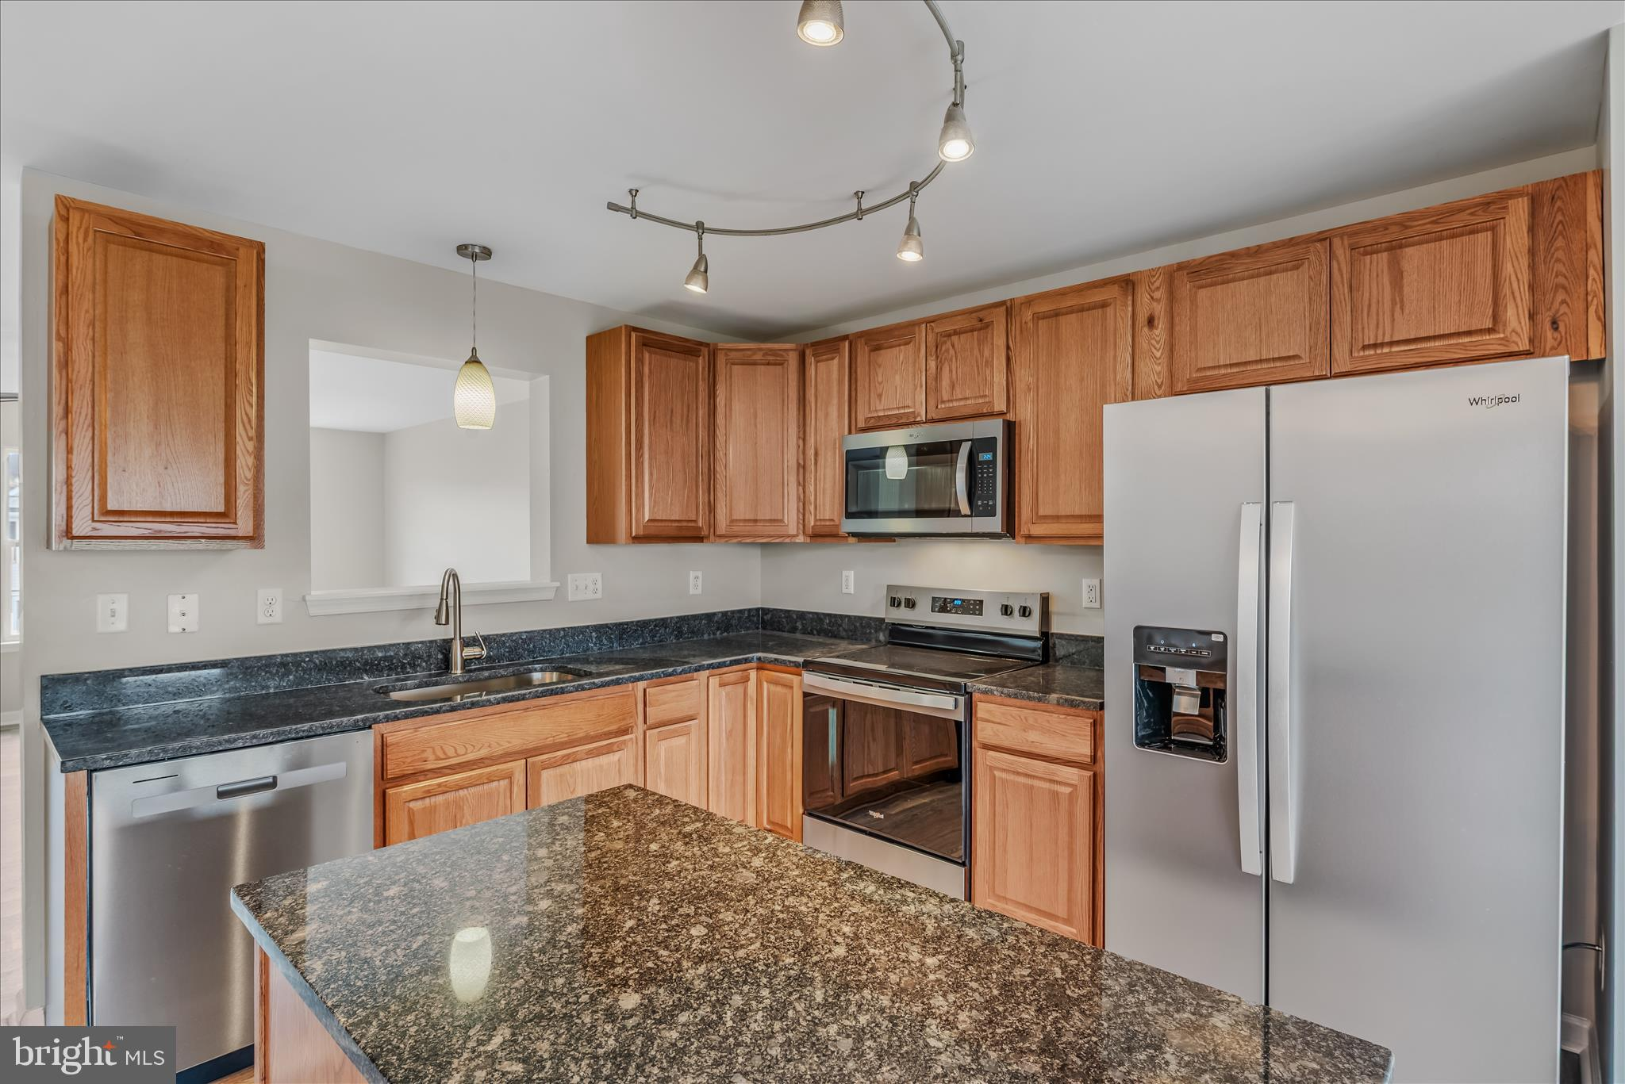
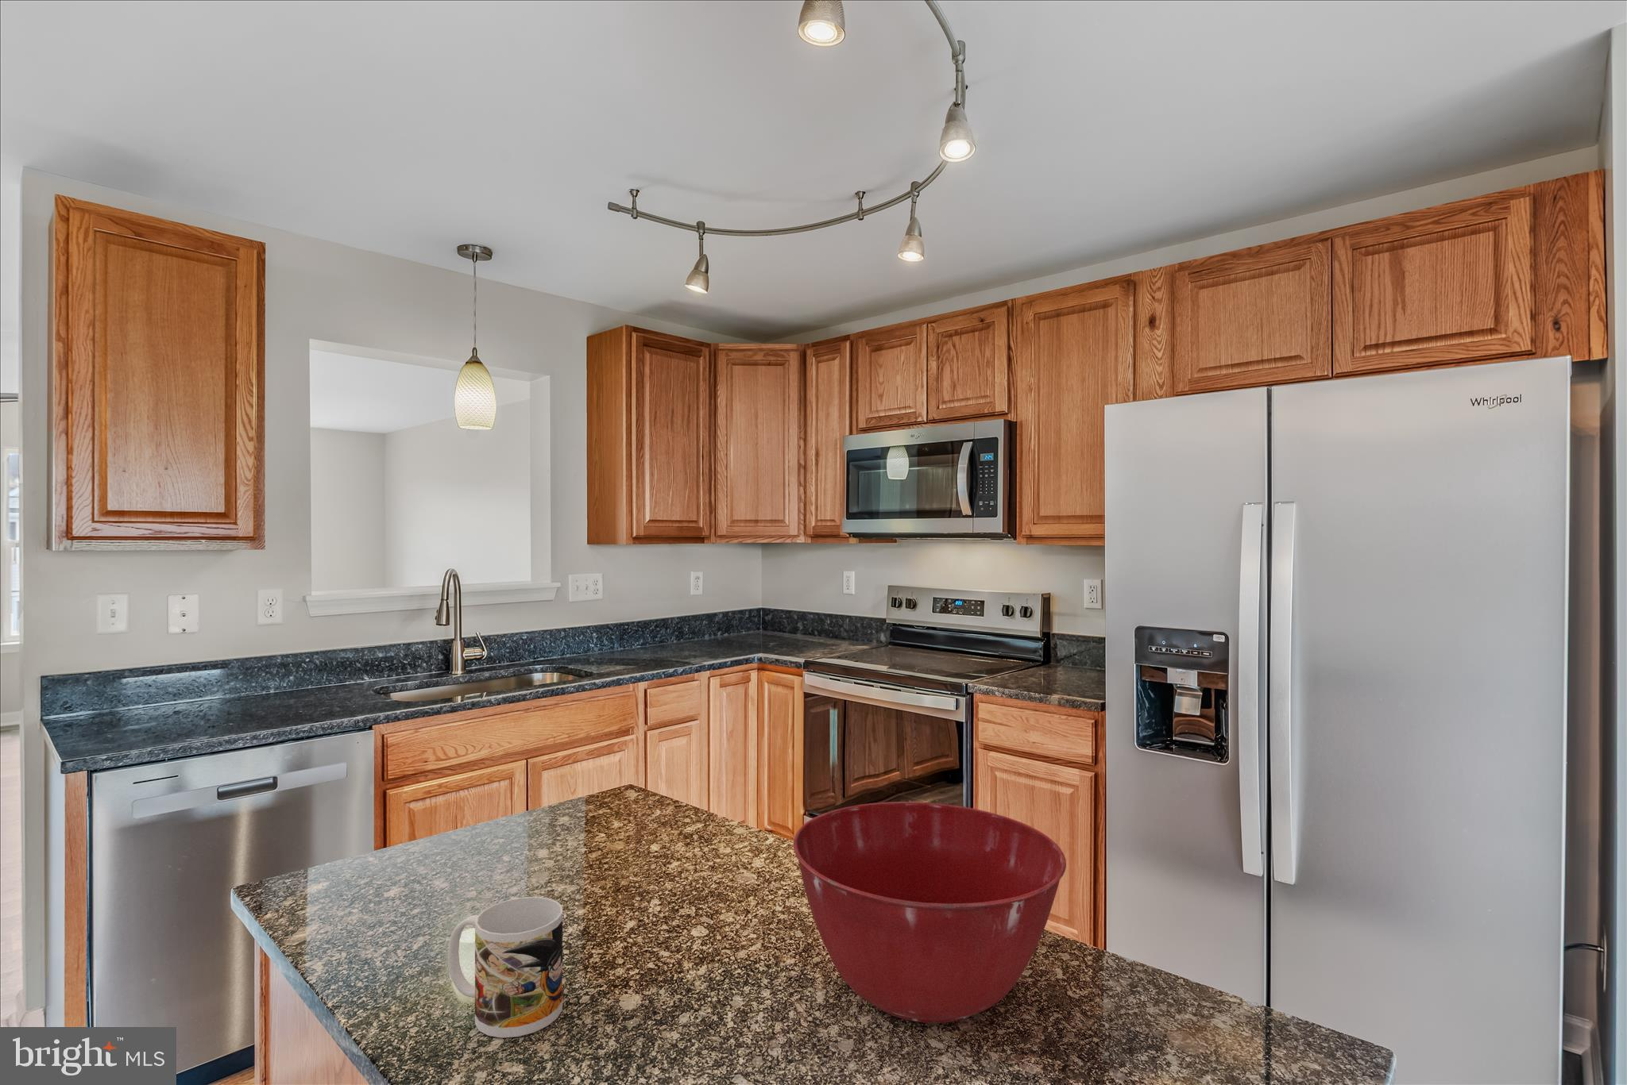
+ mug [447,896,563,1038]
+ mixing bowl [792,800,1067,1024]
